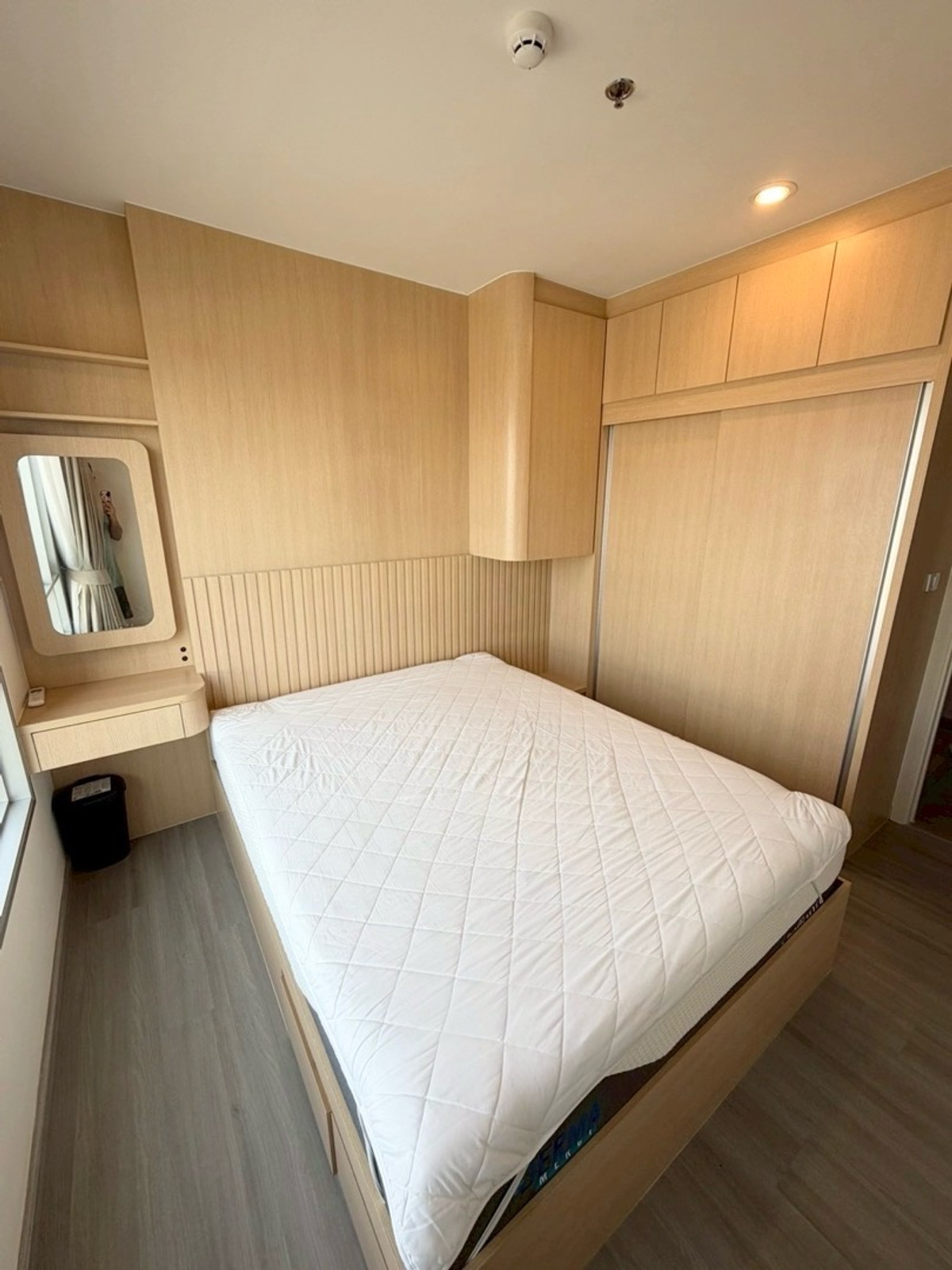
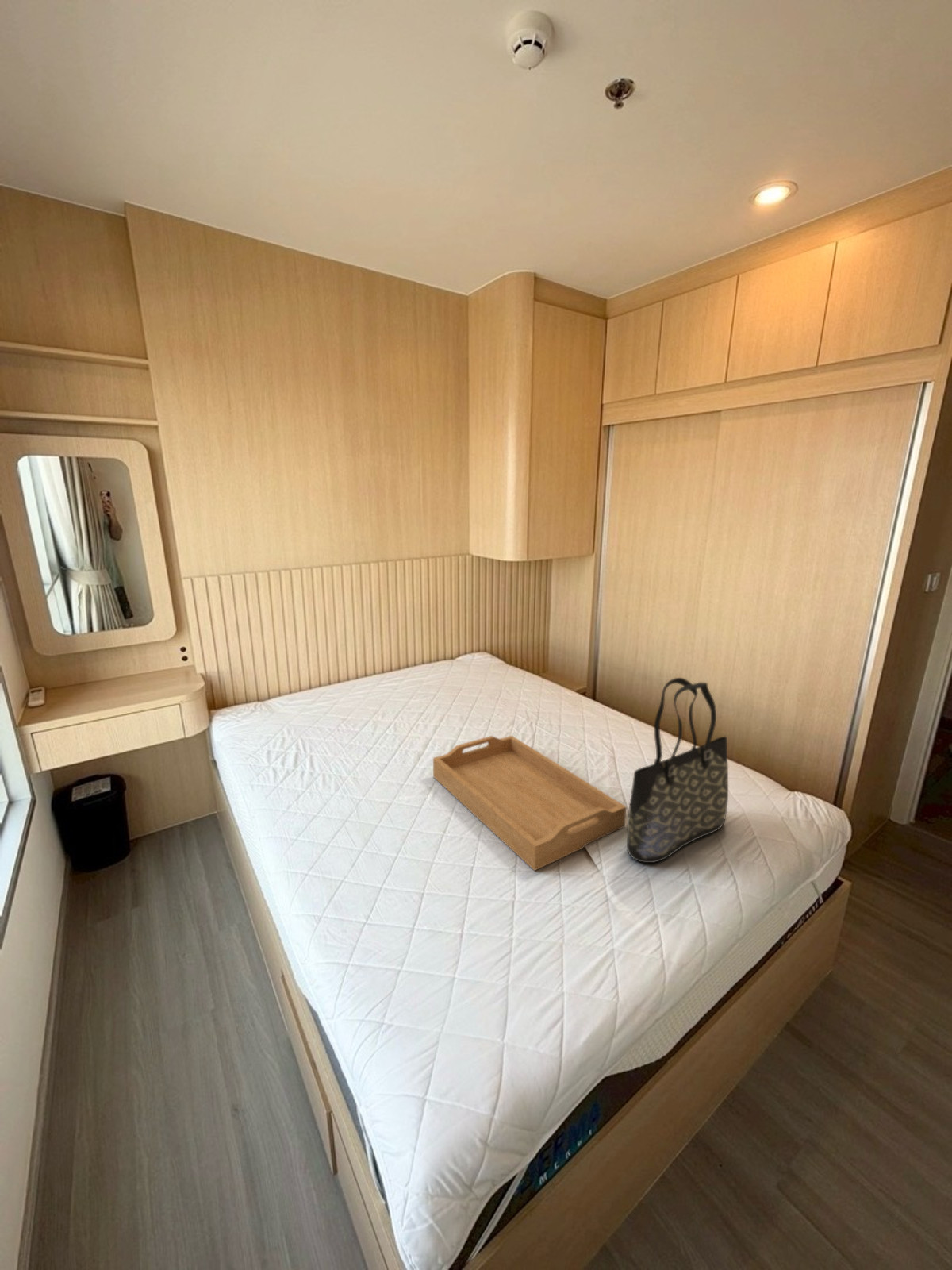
+ tote bag [626,677,729,864]
+ serving tray [432,735,628,872]
